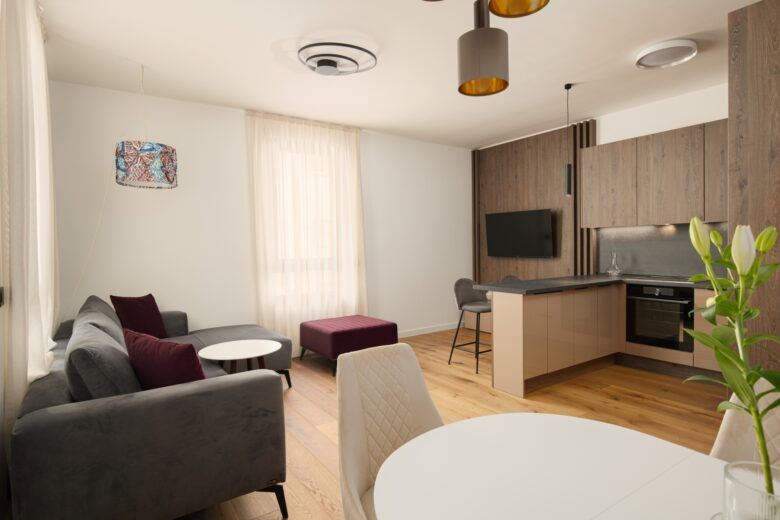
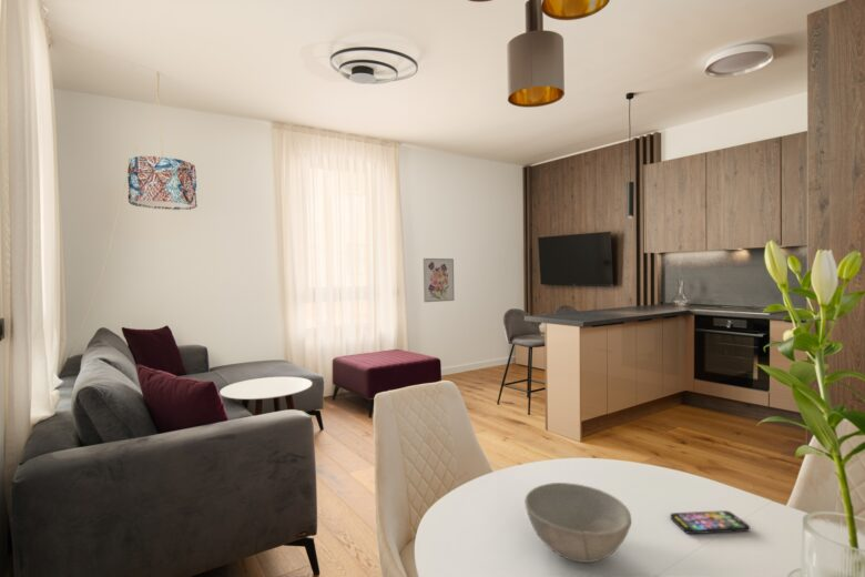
+ smartphone [670,509,751,535]
+ bowl [523,482,632,564]
+ wall art [423,257,456,303]
